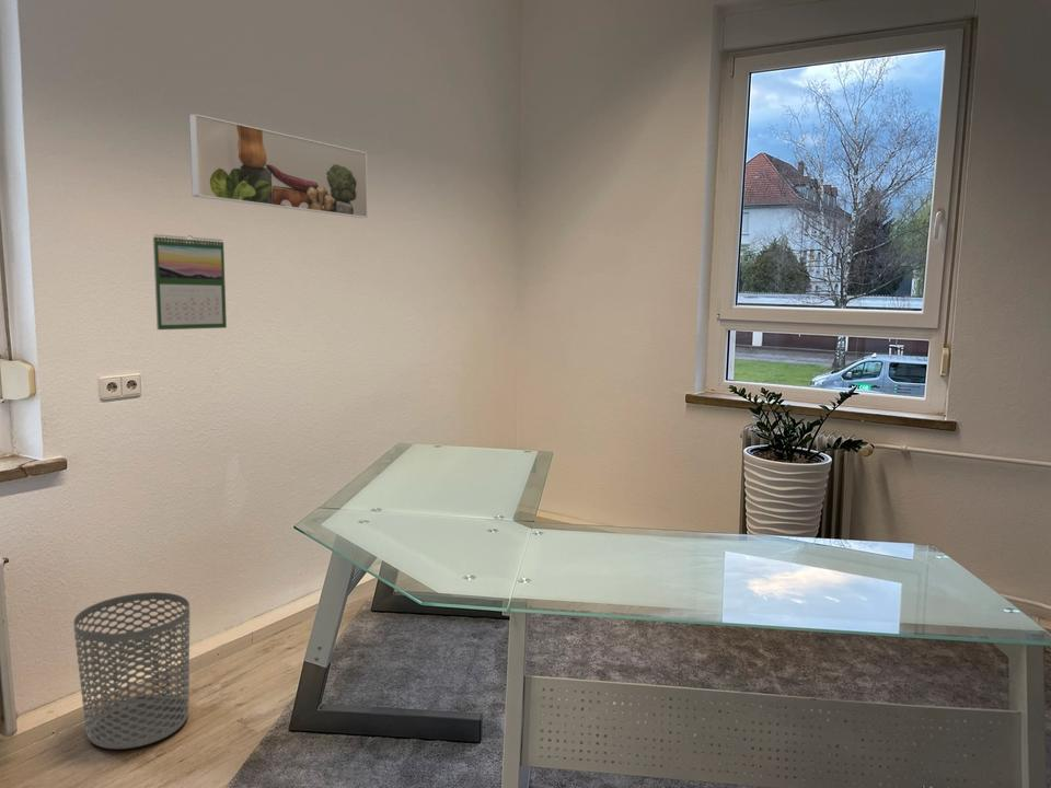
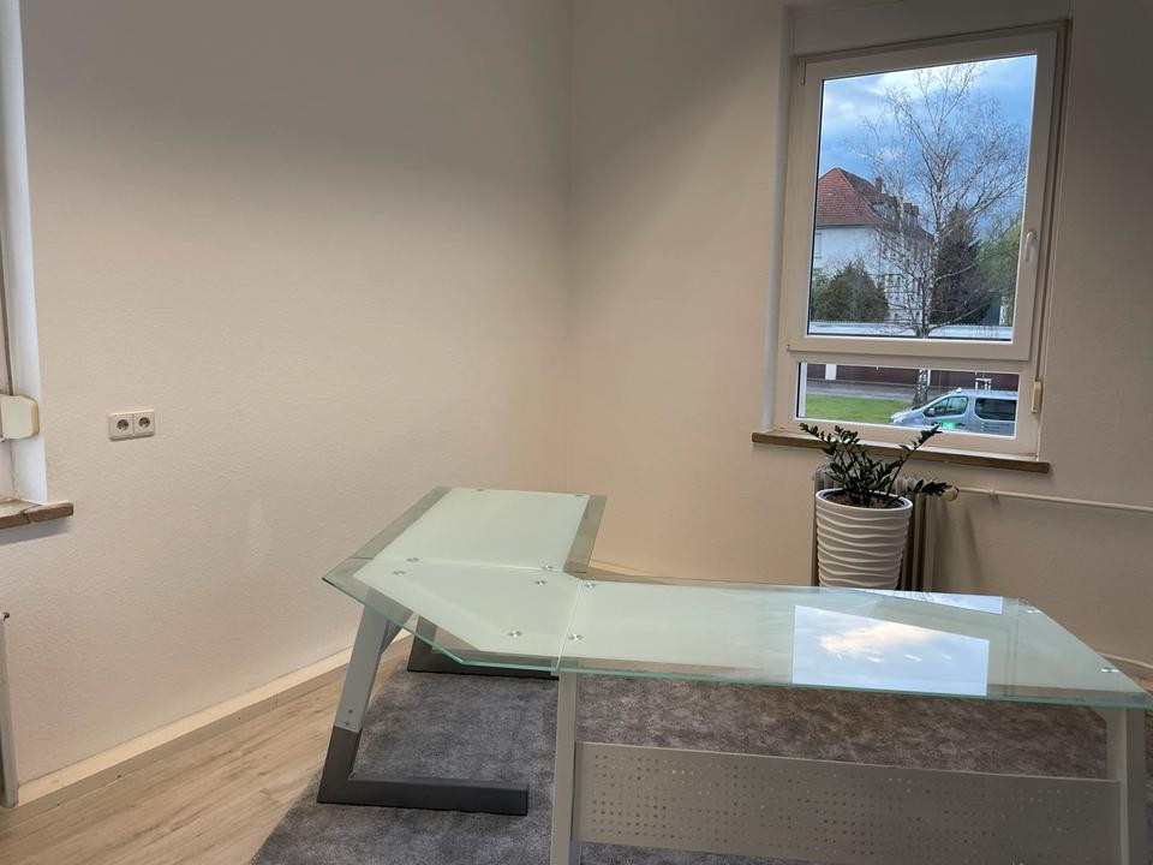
- calendar [152,233,228,331]
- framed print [188,113,369,219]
- waste bin [72,591,190,750]
